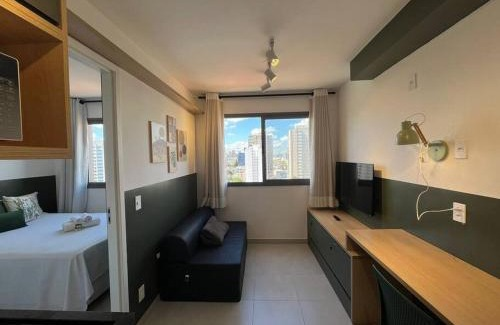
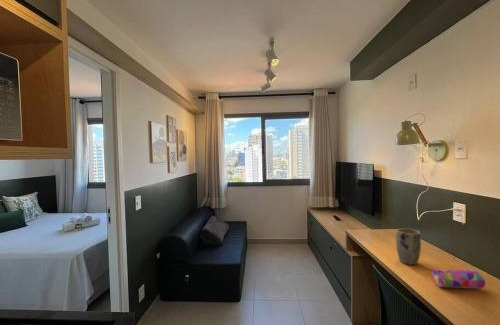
+ pencil case [431,268,486,290]
+ plant pot [395,227,422,266]
